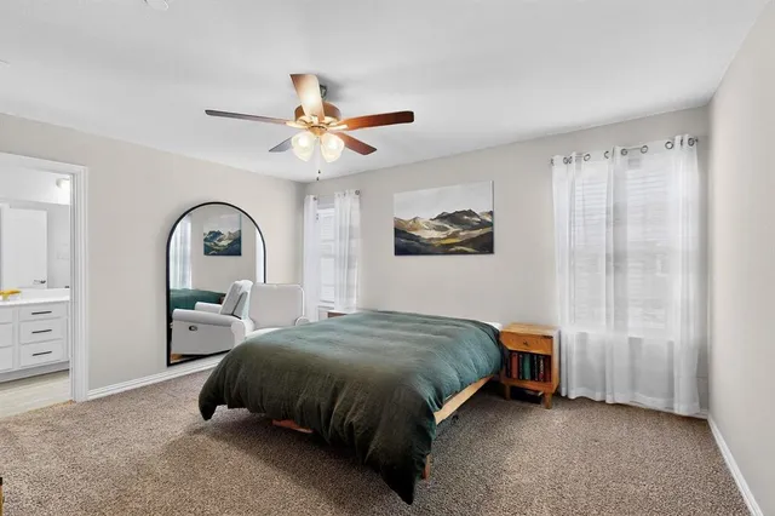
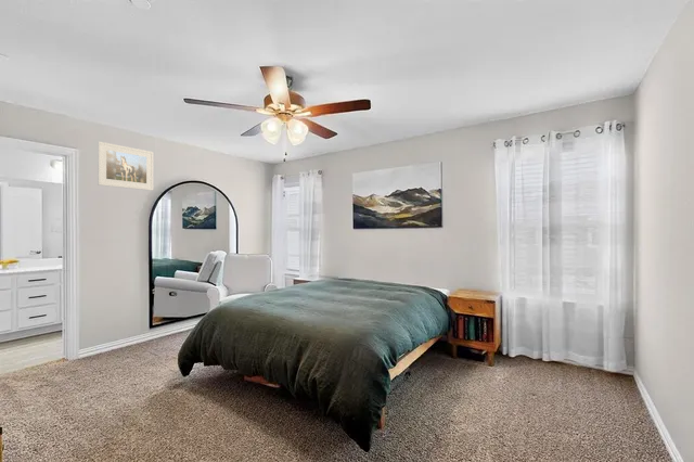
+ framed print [97,140,154,192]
